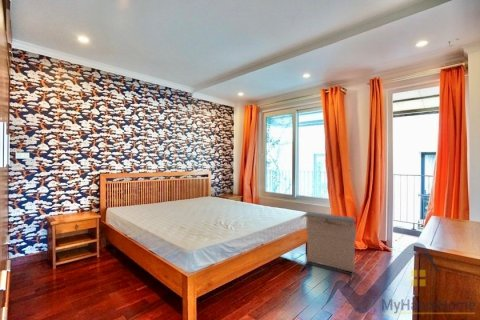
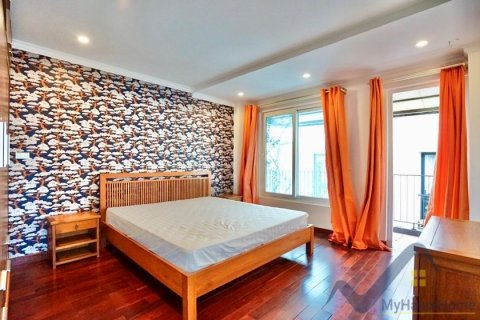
- laundry hamper [299,210,357,285]
